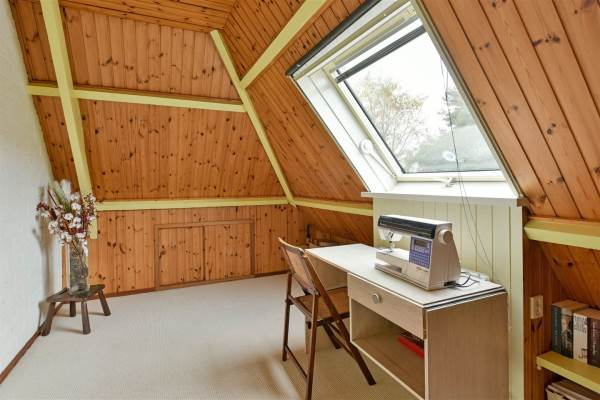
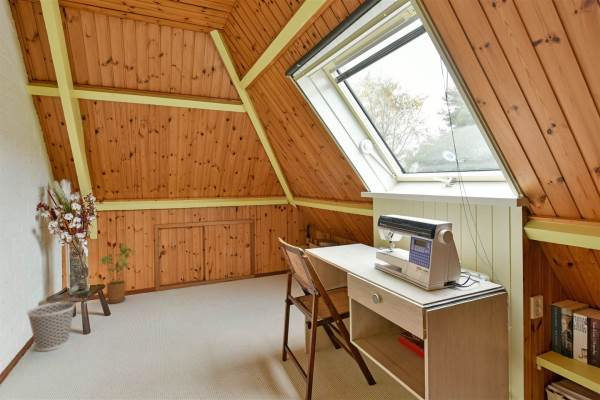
+ wastebasket [26,300,77,352]
+ house plant [100,245,135,304]
